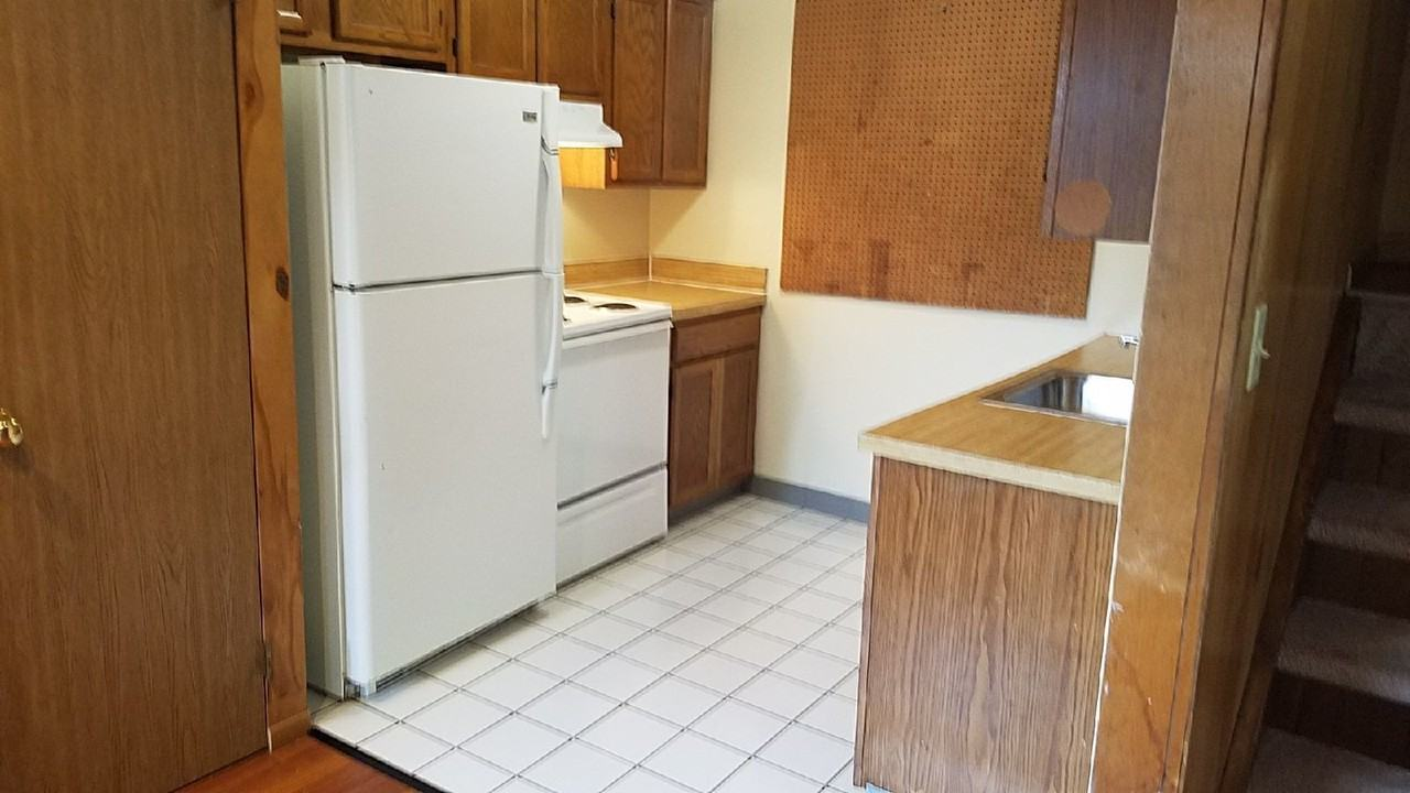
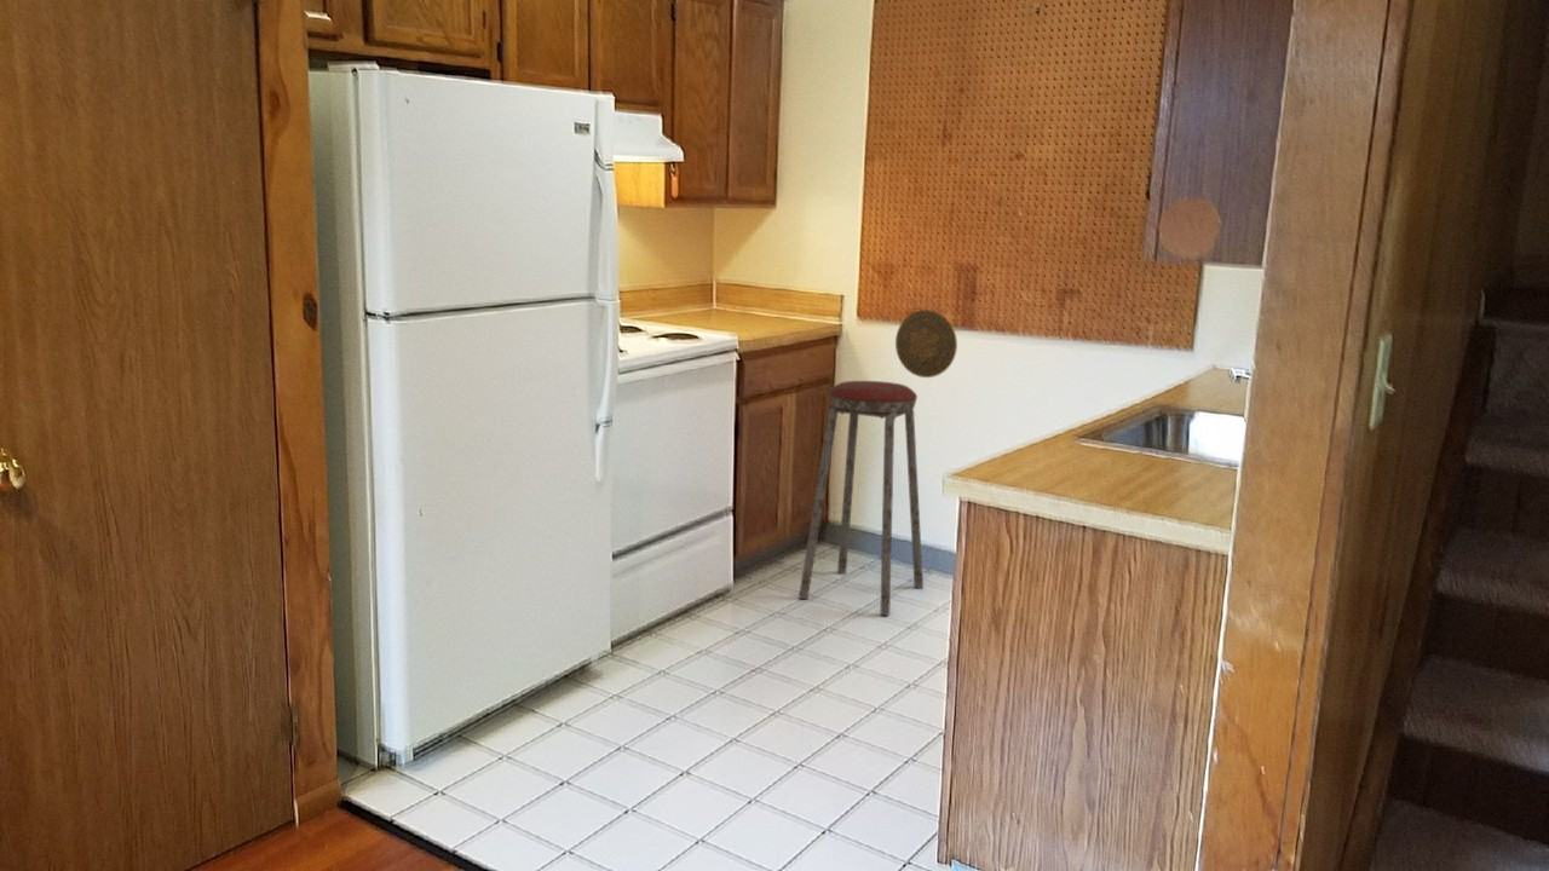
+ decorative plate [894,308,958,379]
+ music stool [797,380,925,616]
